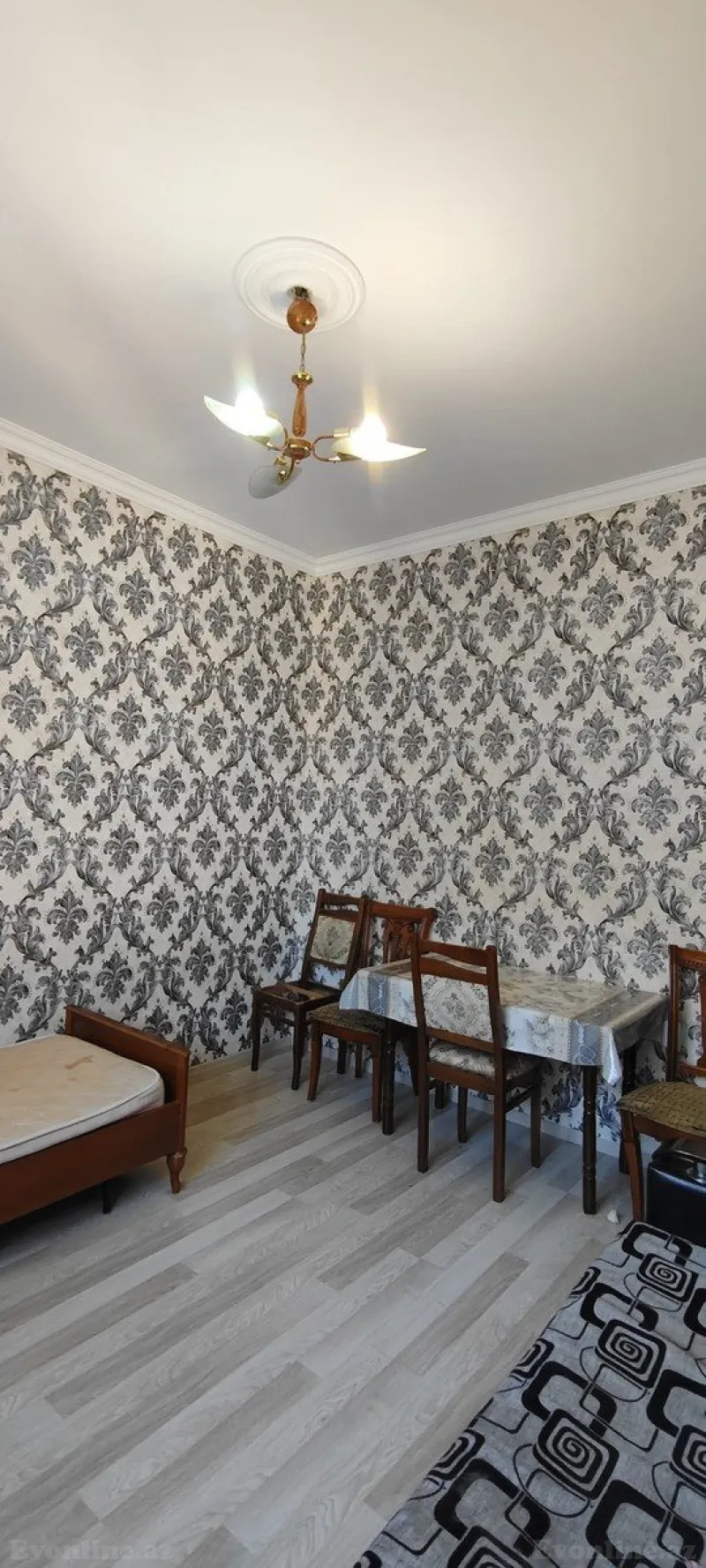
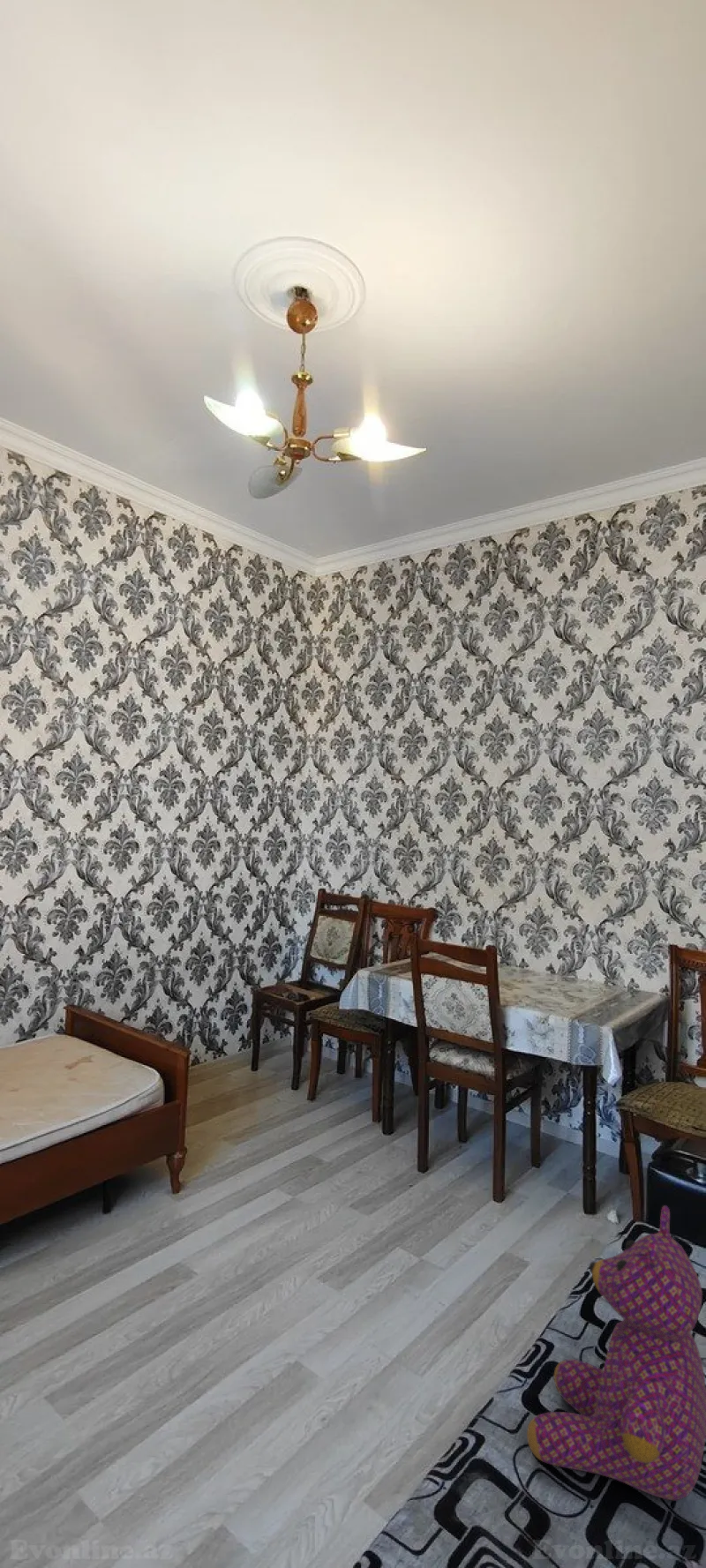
+ teddy bear [526,1204,706,1502]
